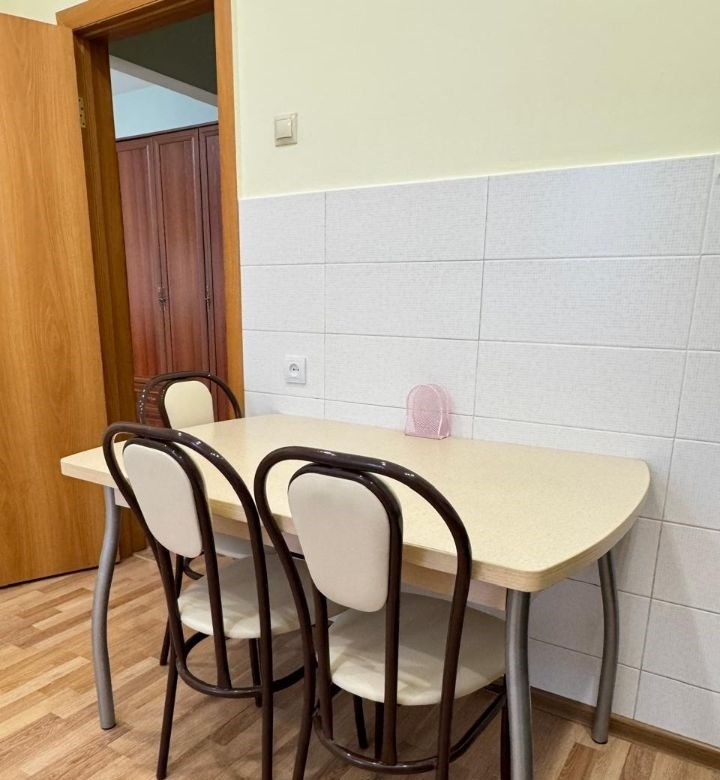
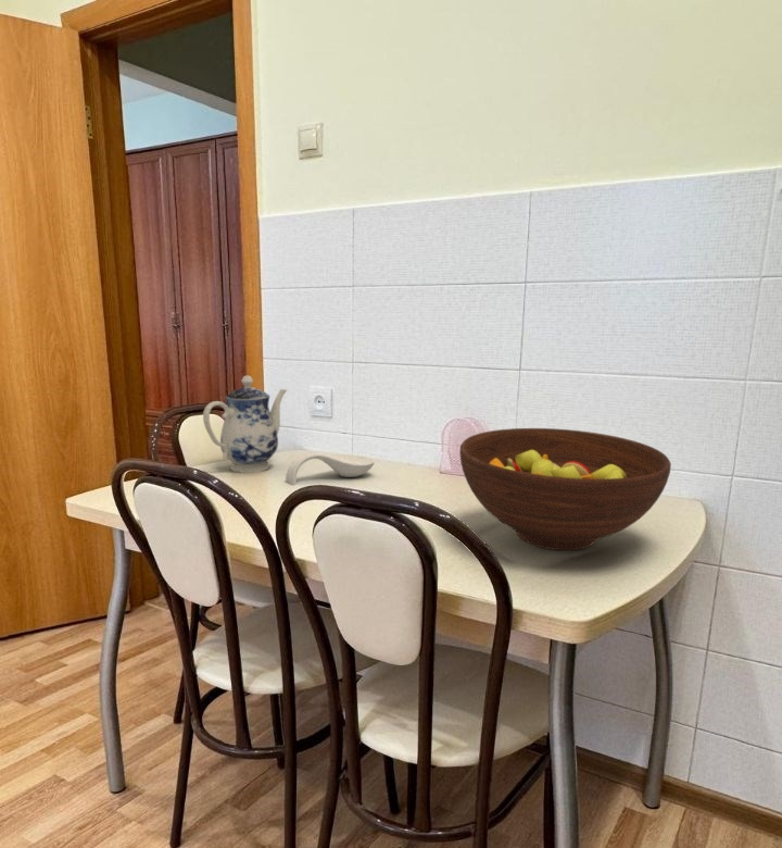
+ fruit bowl [458,427,672,551]
+ teapot [202,375,288,474]
+ spoon rest [285,451,376,486]
